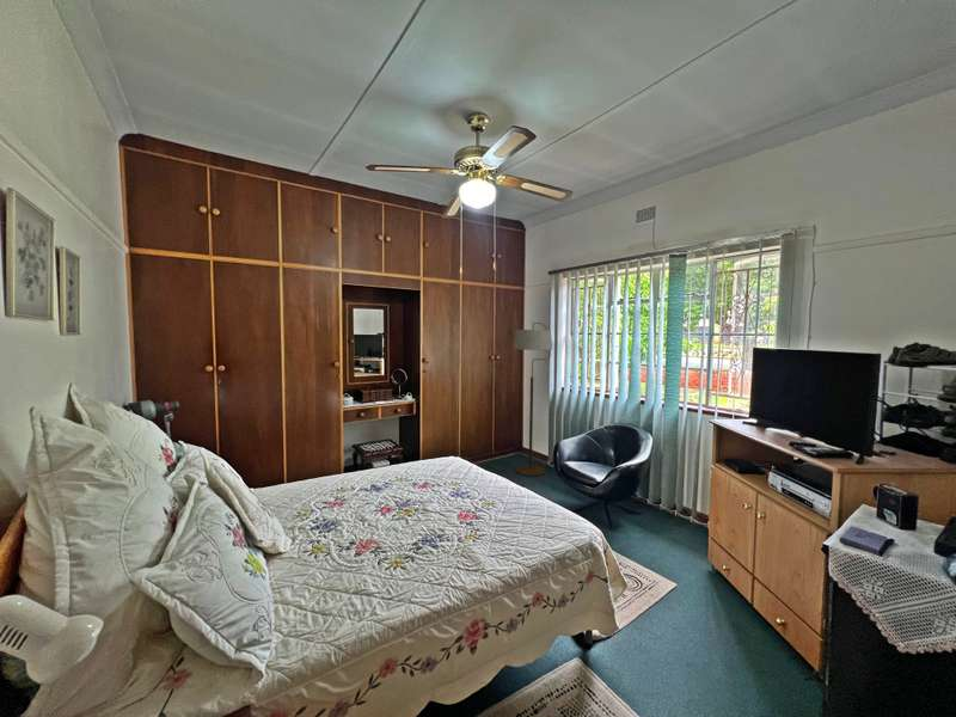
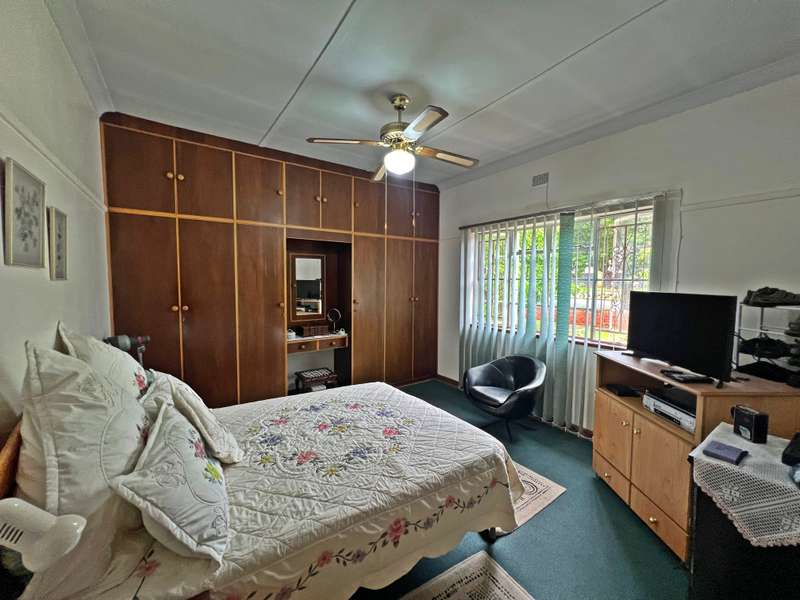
- floor lamp [511,321,553,477]
